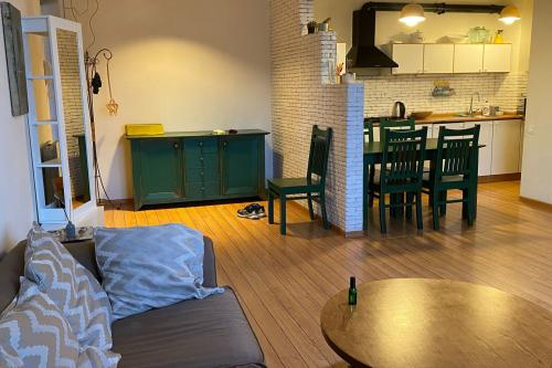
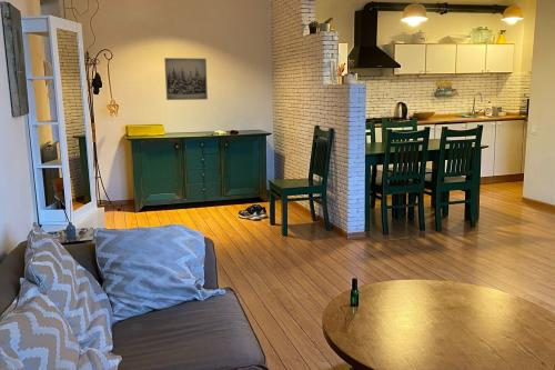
+ wall art [163,57,209,101]
